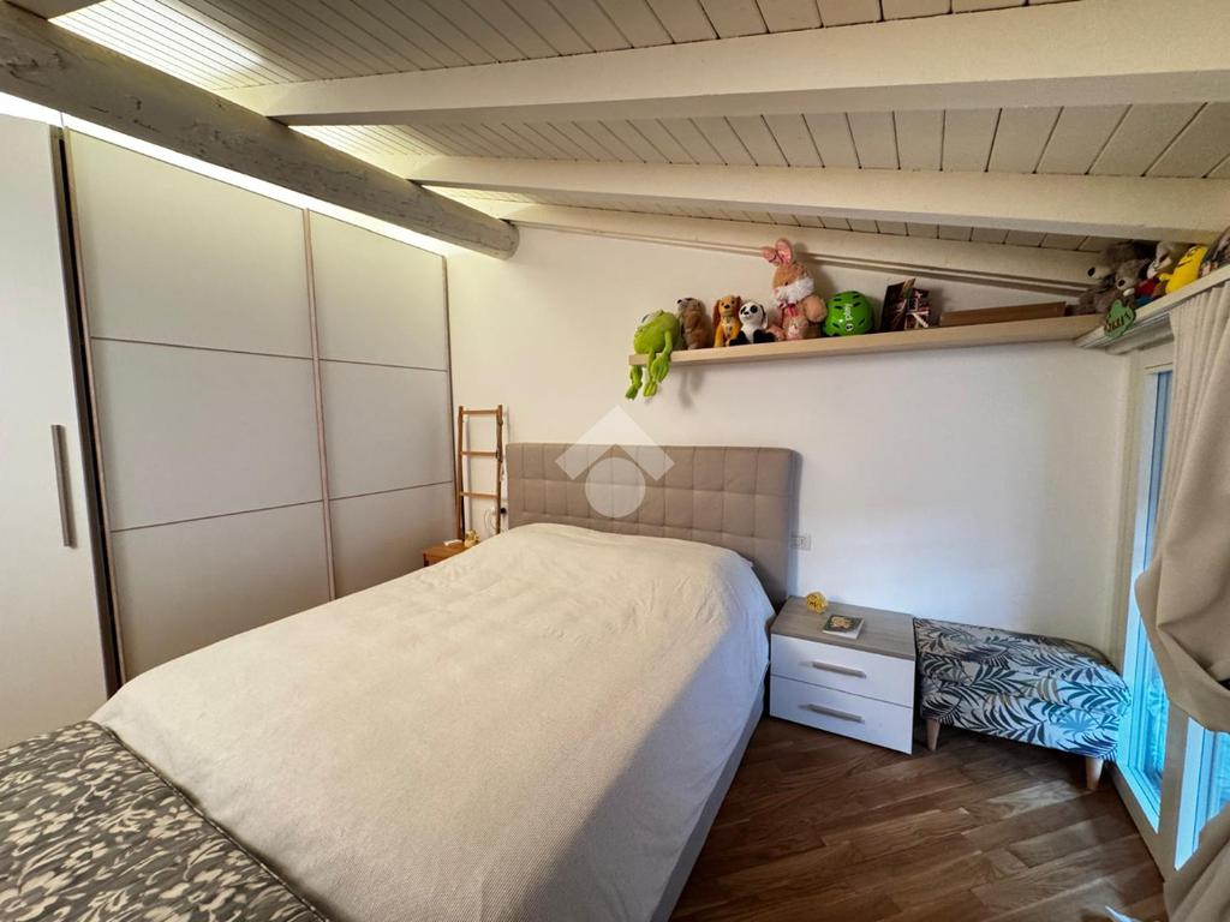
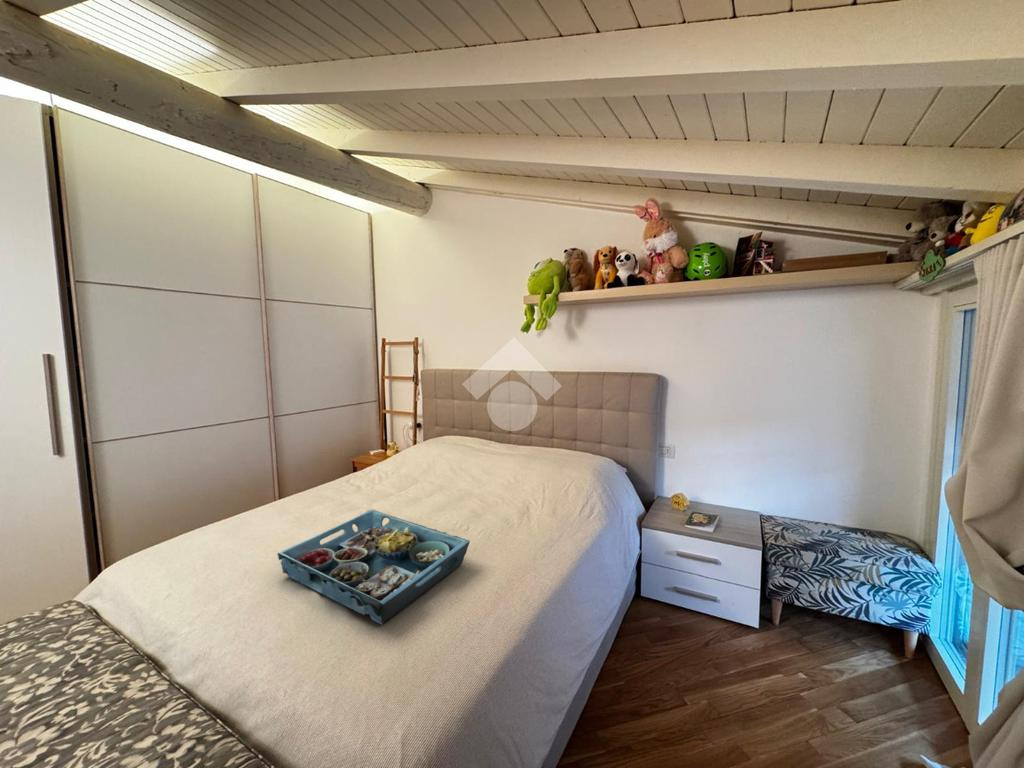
+ serving tray [277,509,471,626]
